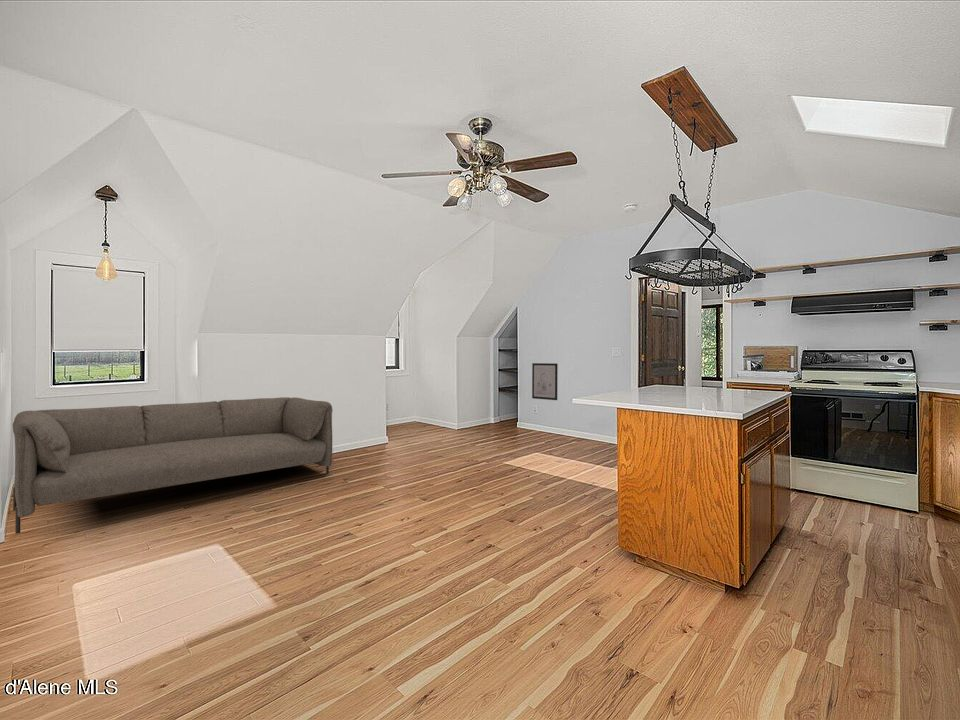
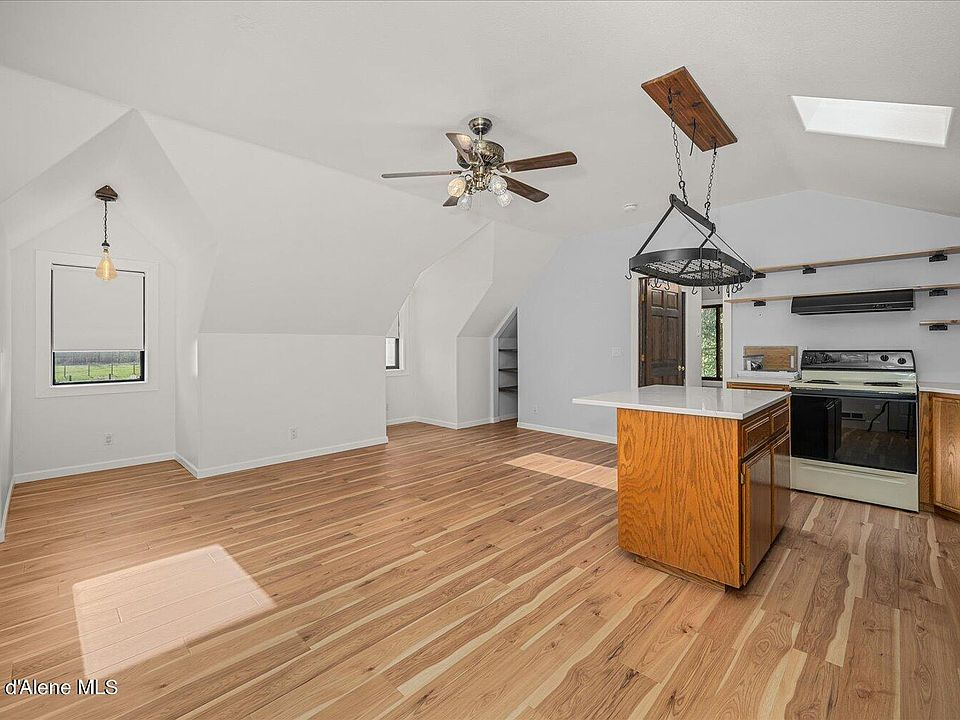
- sofa [12,396,334,535]
- wall art [531,362,559,401]
